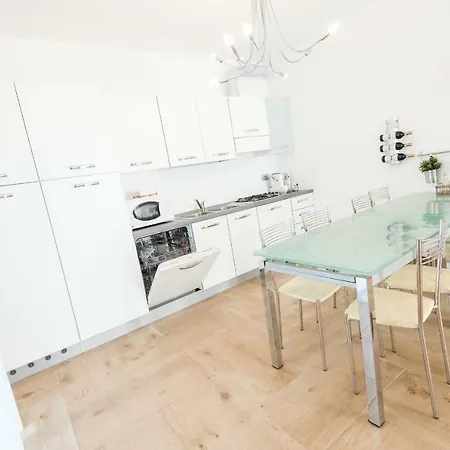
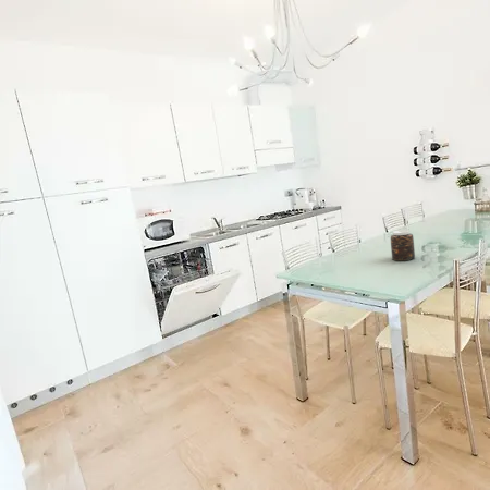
+ jar [390,229,416,261]
